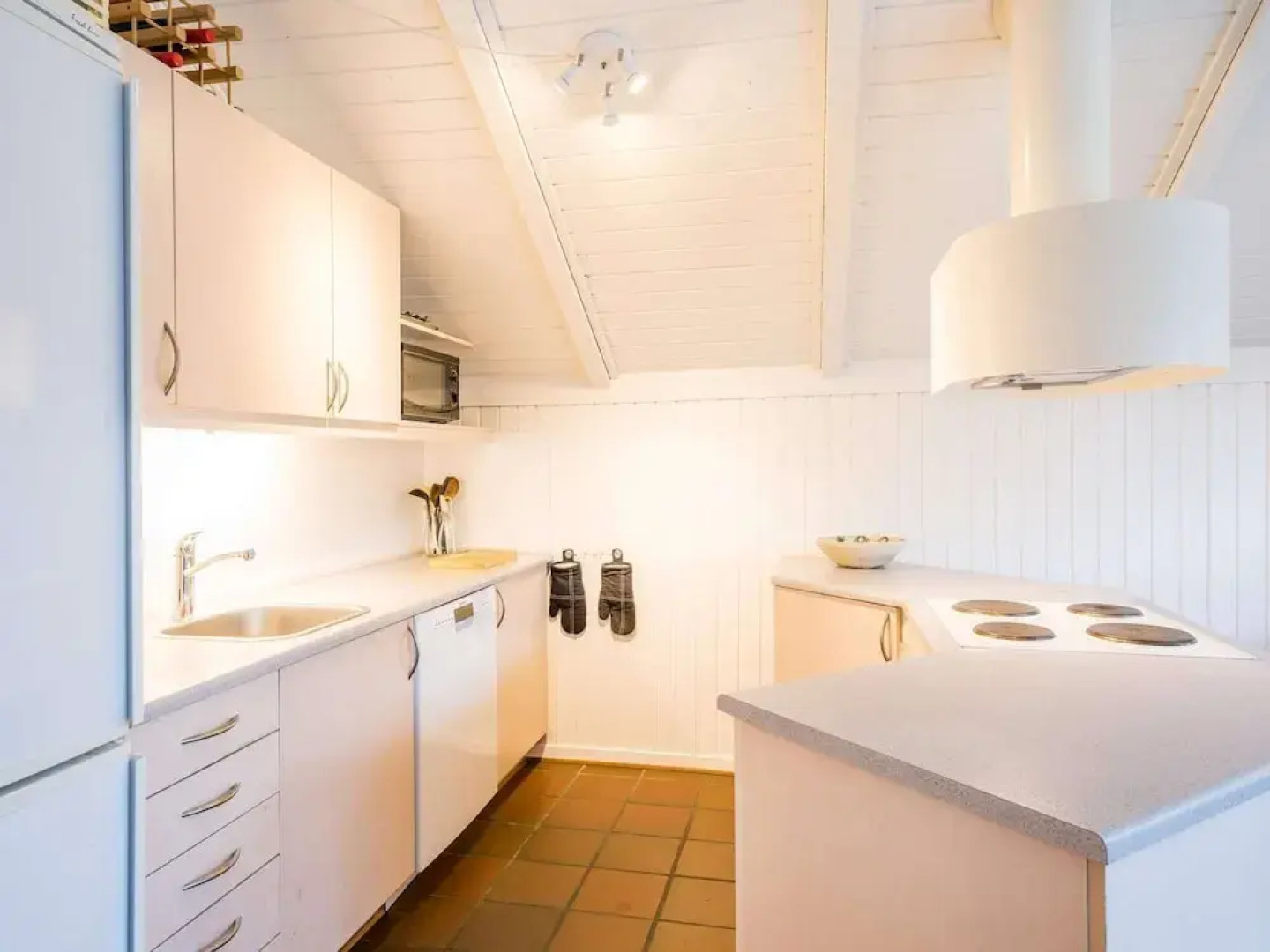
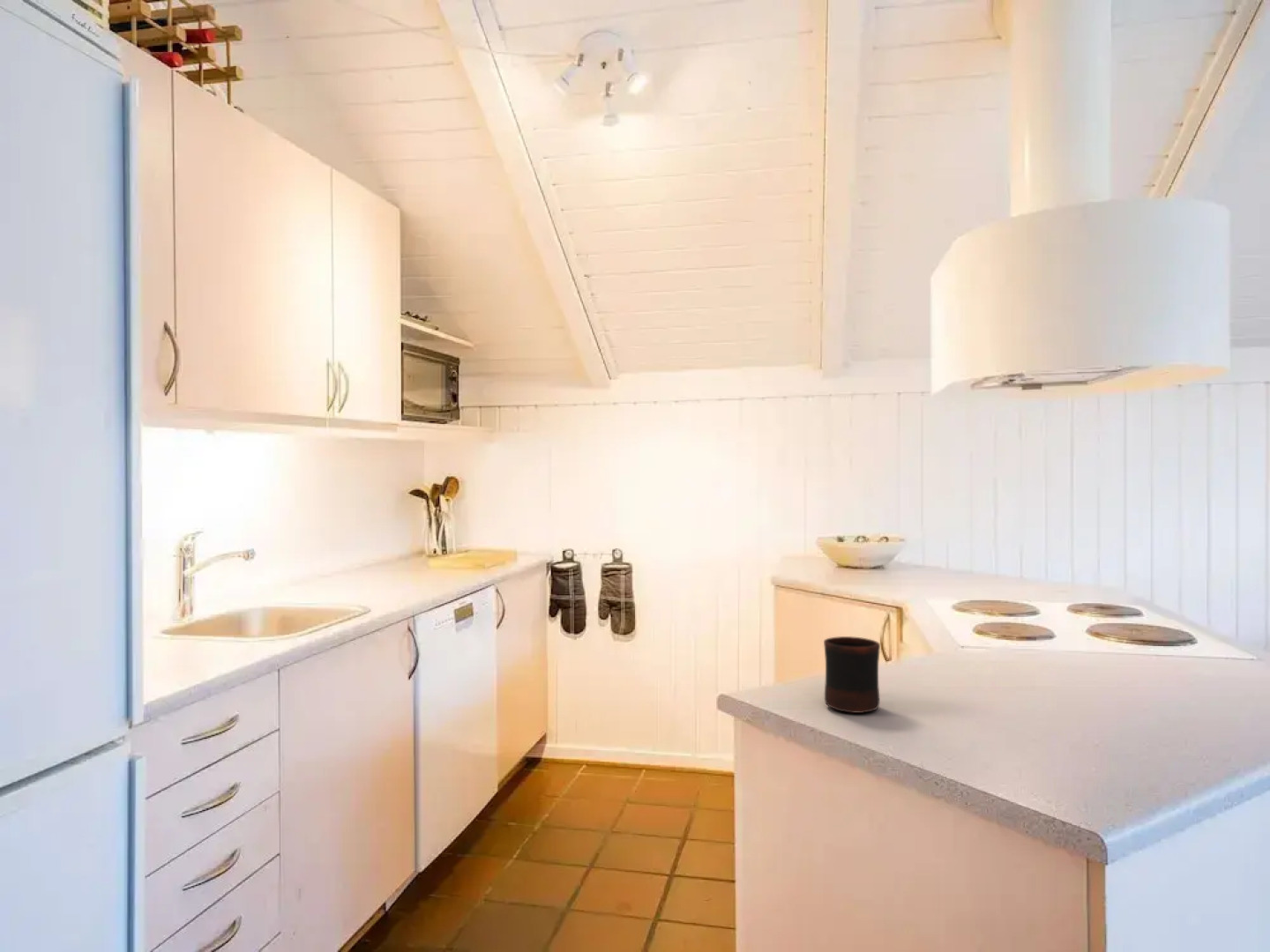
+ mug [823,636,881,714]
